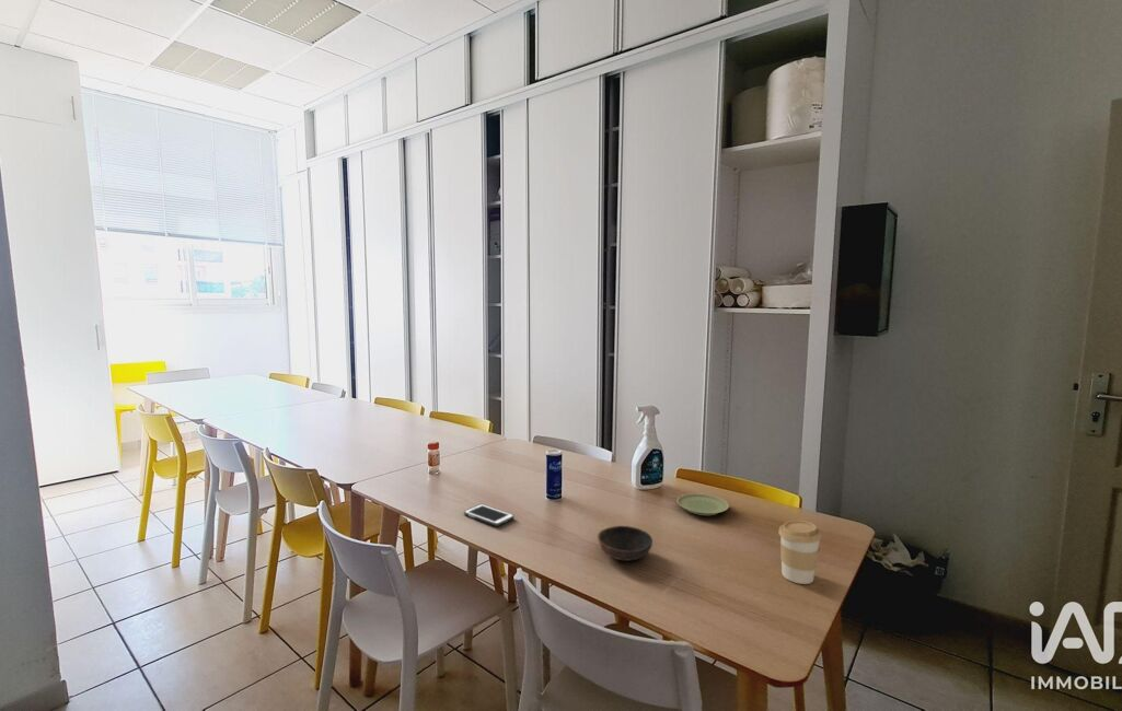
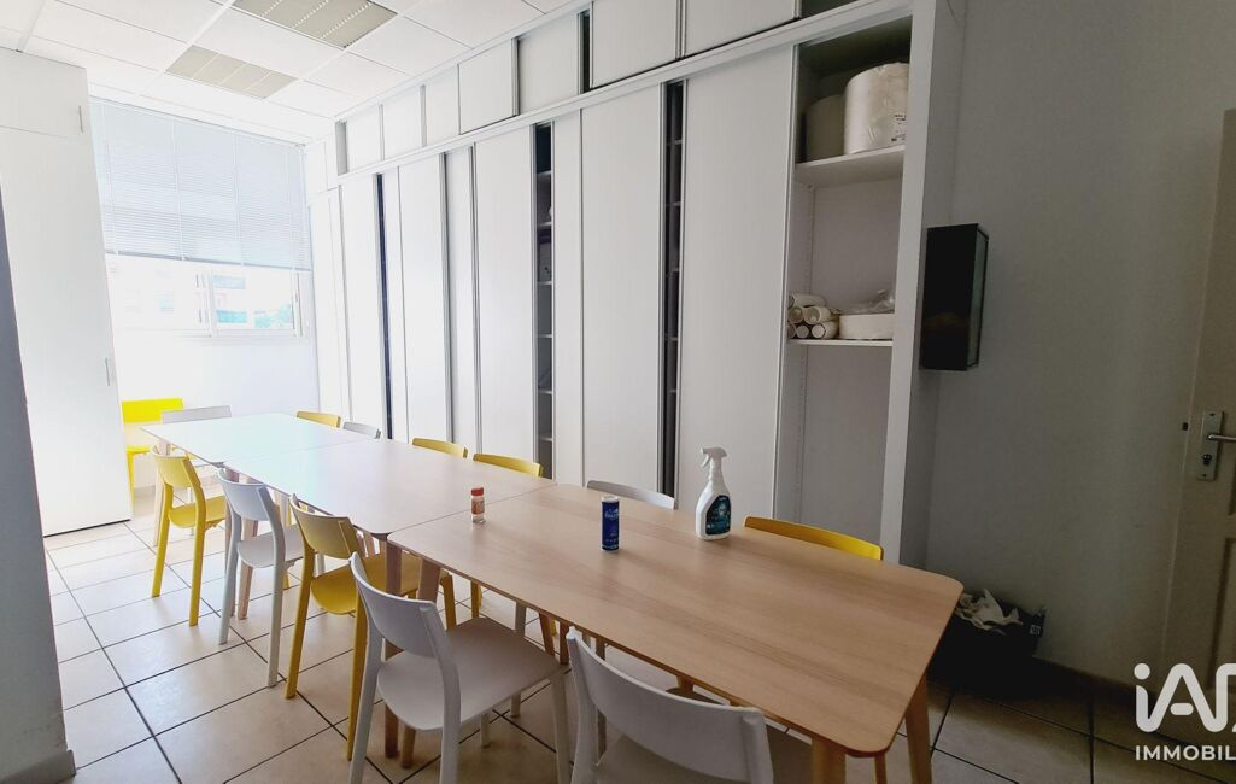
- cell phone [463,503,514,527]
- plate [675,492,730,516]
- bowl [597,525,653,562]
- coffee cup [777,520,823,585]
